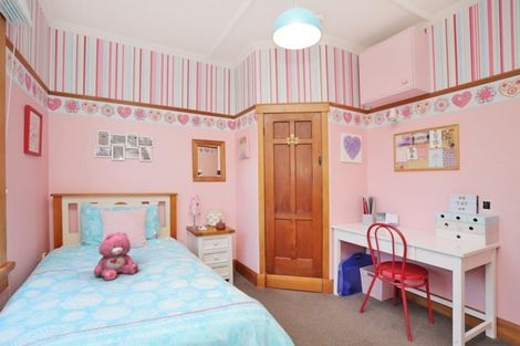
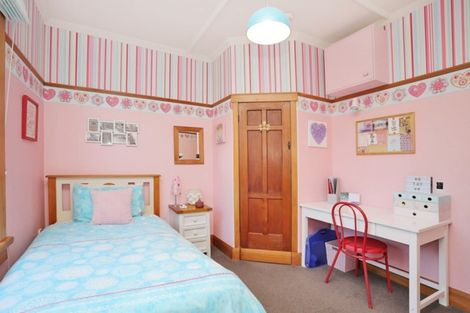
- teddy bear [93,231,139,282]
